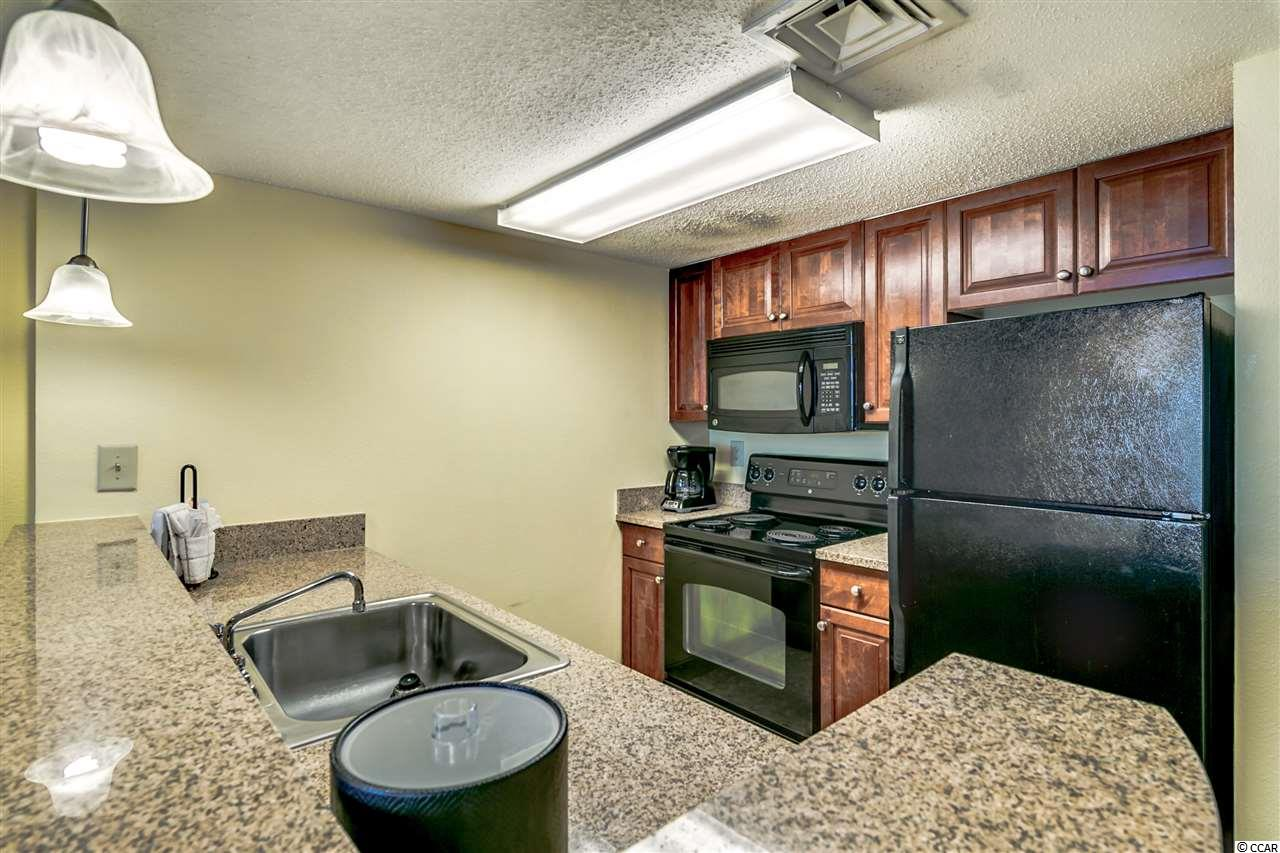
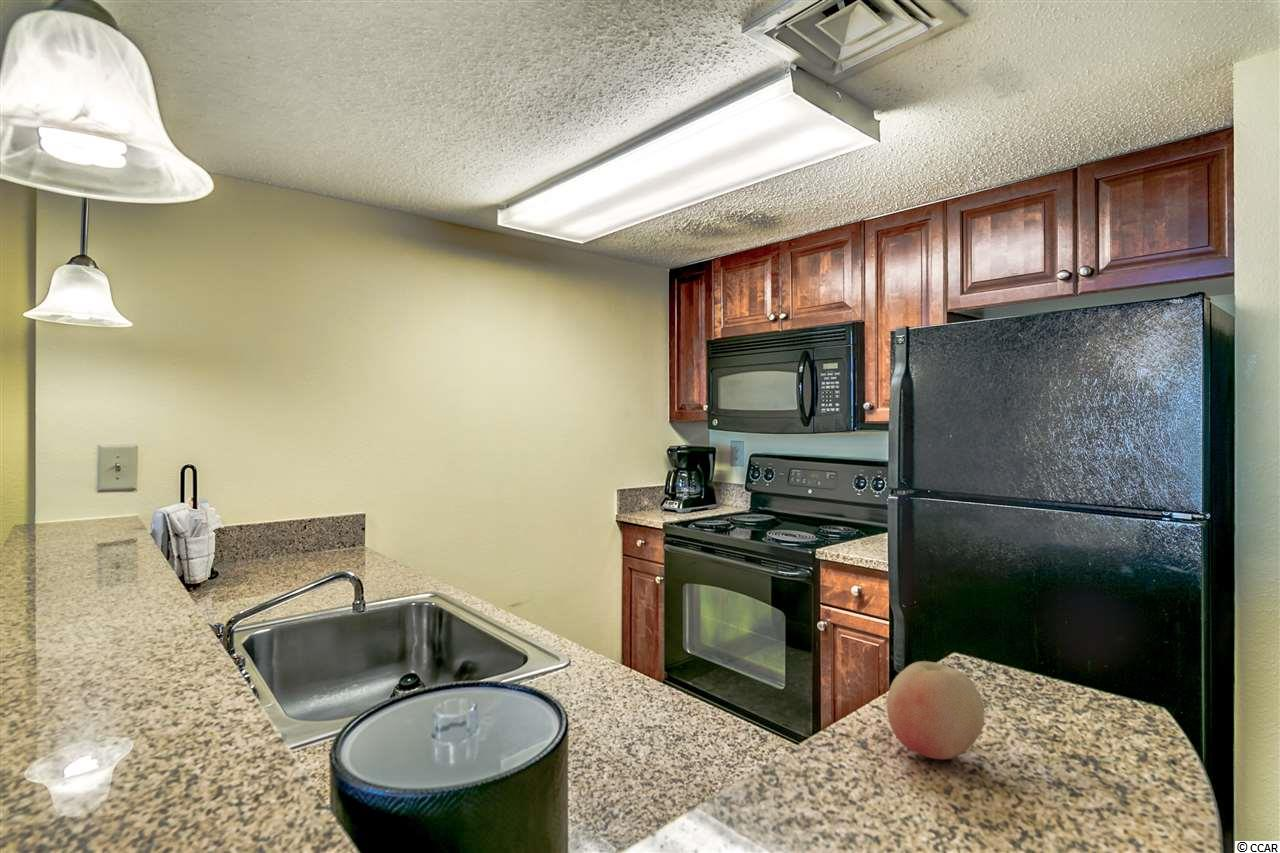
+ fruit [886,660,986,761]
